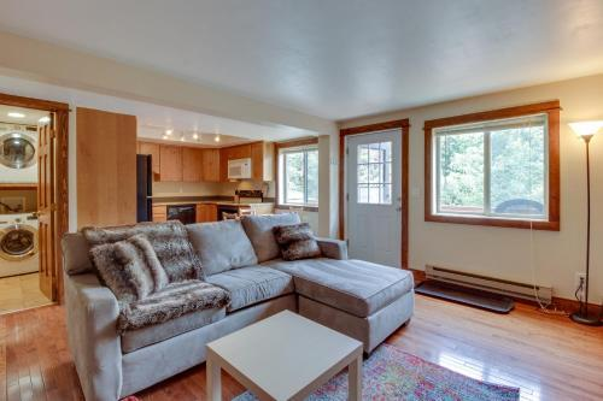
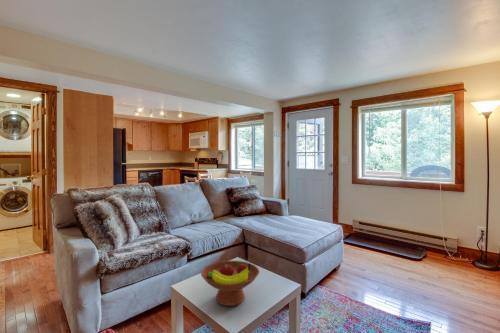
+ fruit bowl [200,260,260,307]
